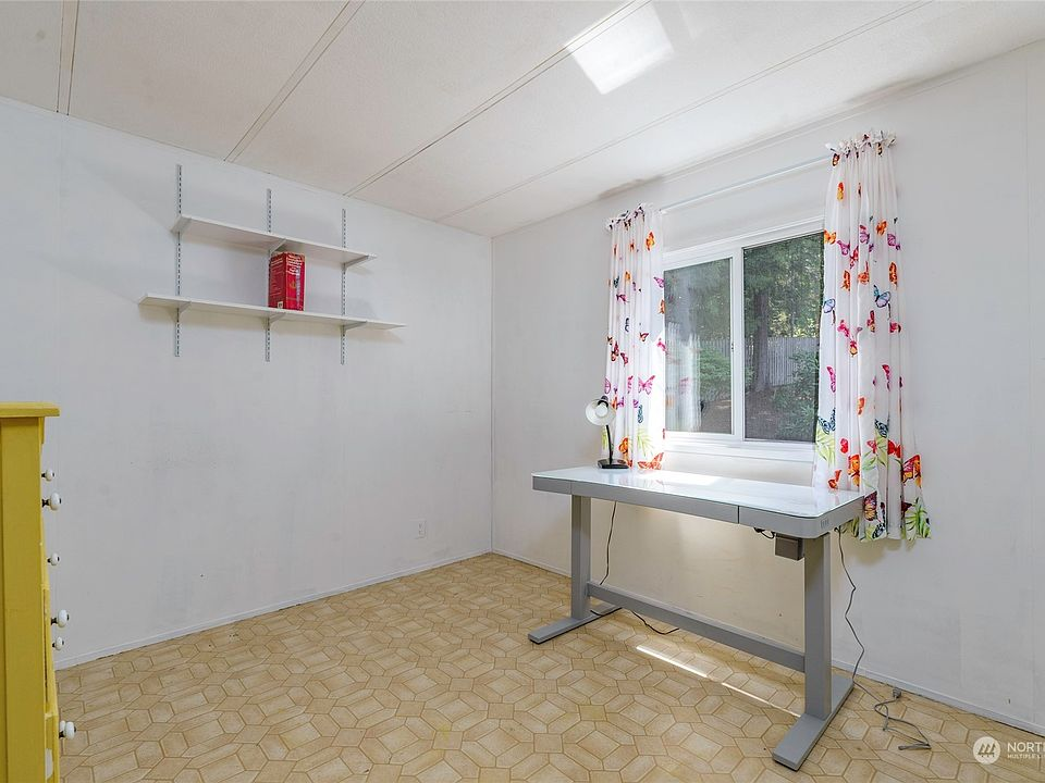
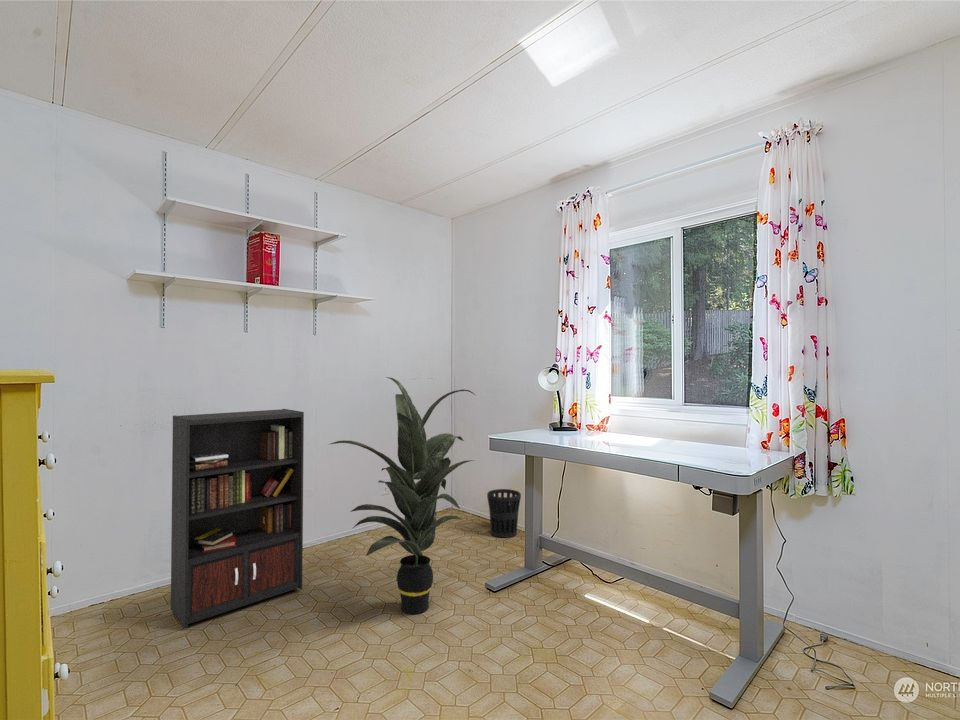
+ bookcase [170,408,305,629]
+ wastebasket [486,488,522,539]
+ indoor plant [327,376,477,615]
